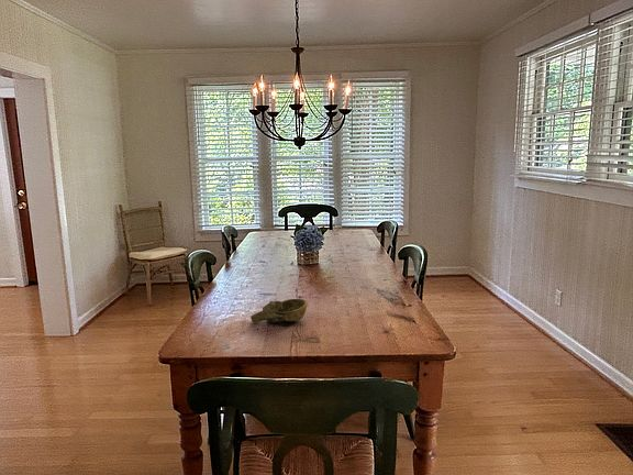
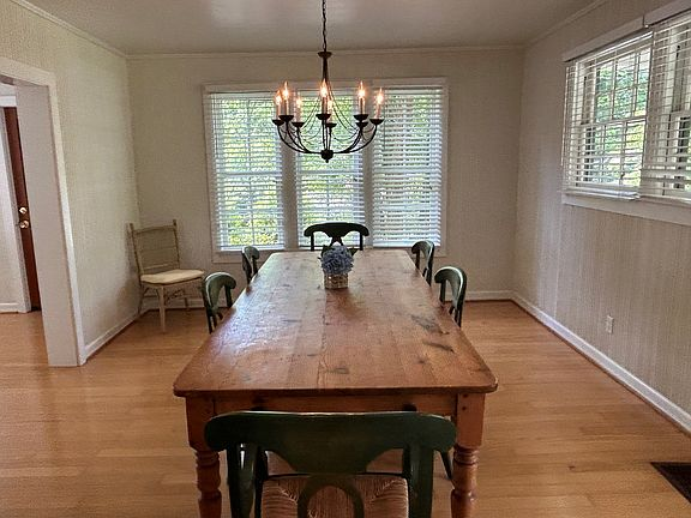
- decorative bowl [249,298,309,323]
